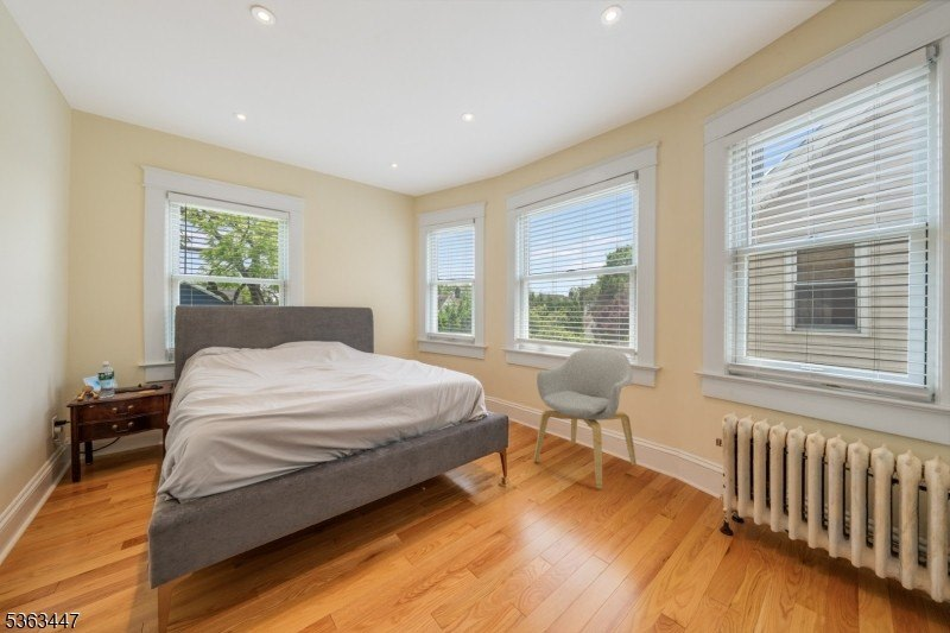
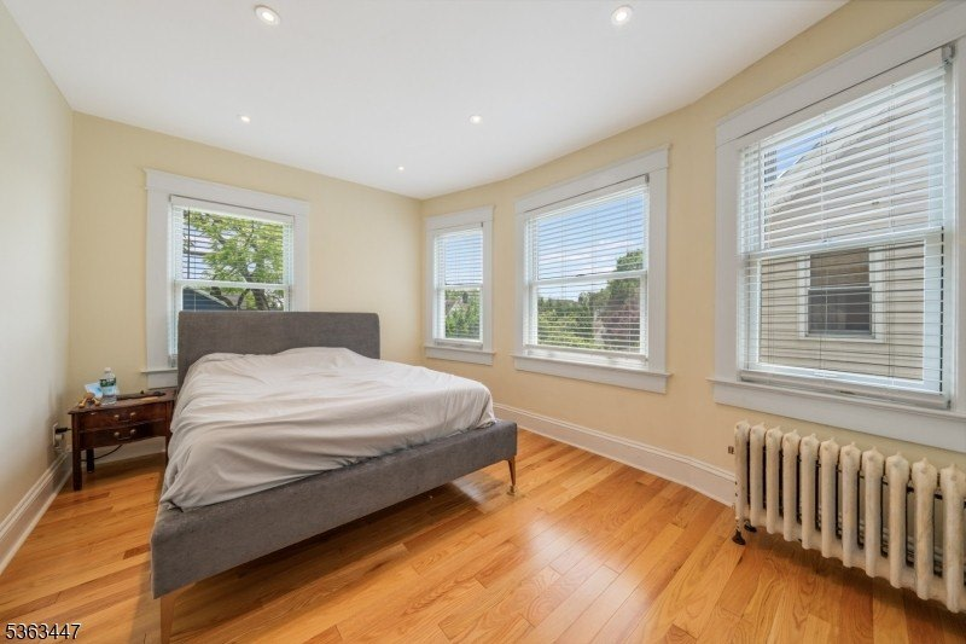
- armchair [533,348,638,489]
